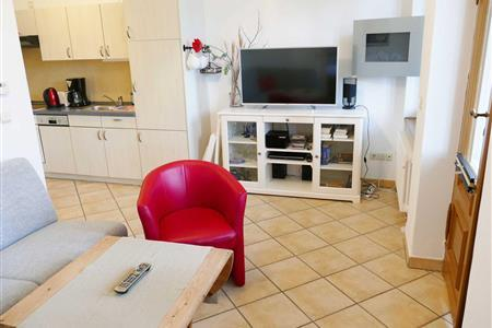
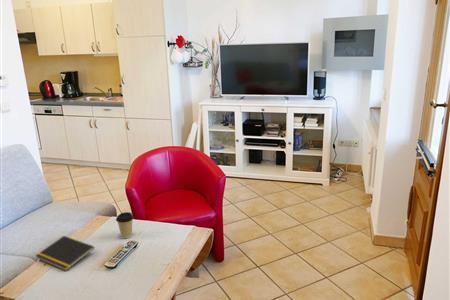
+ coffee cup [115,211,135,239]
+ notepad [34,235,95,272]
